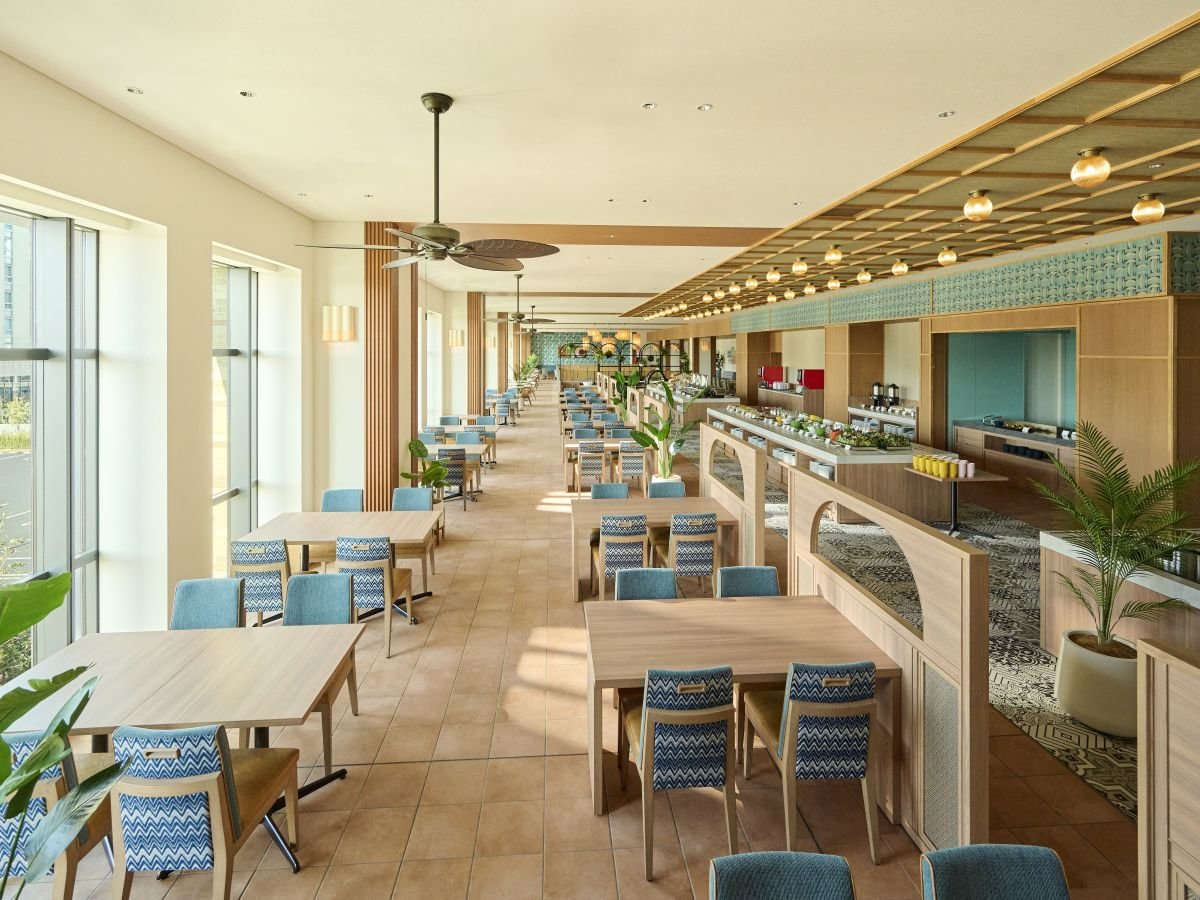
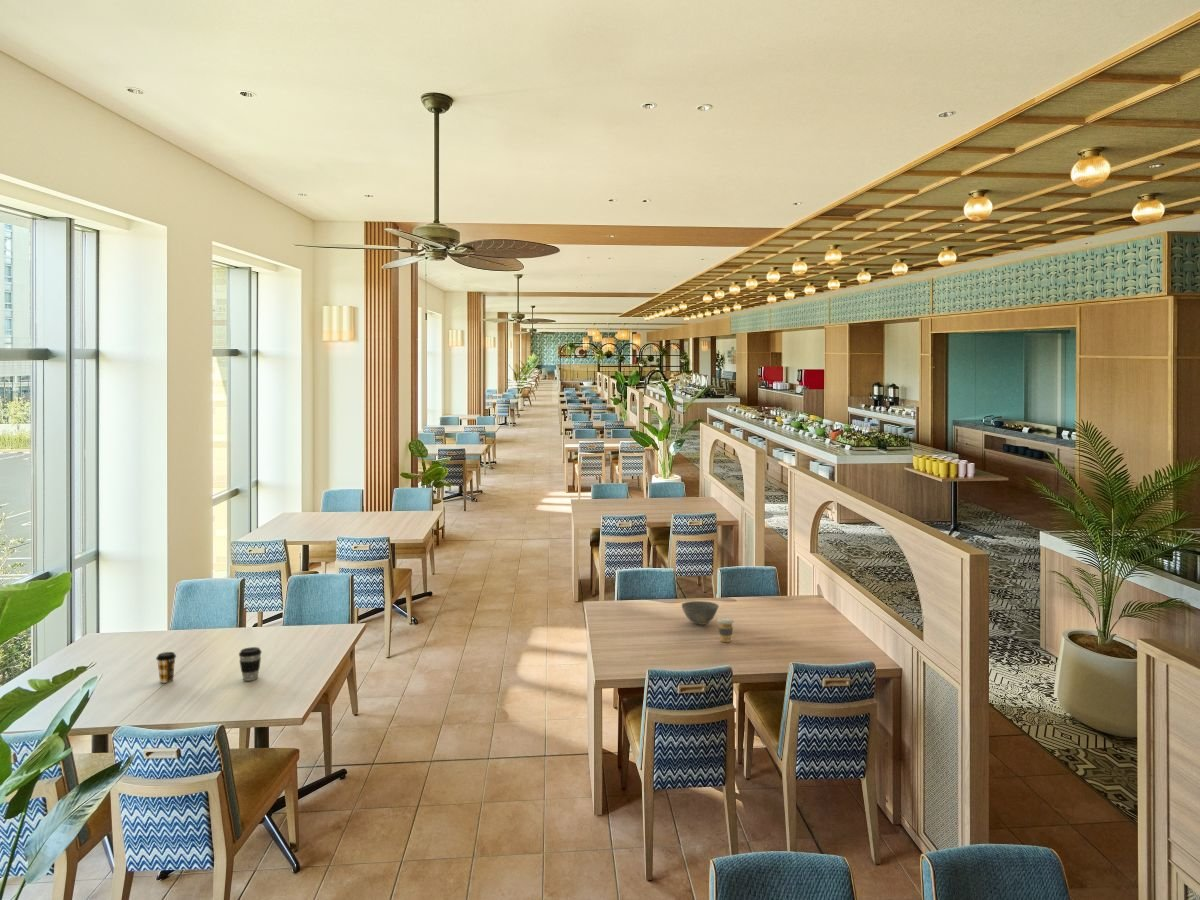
+ coffee cup [716,617,735,643]
+ coffee cup [238,646,263,682]
+ bowl [681,600,720,626]
+ coffee cup [155,651,177,684]
